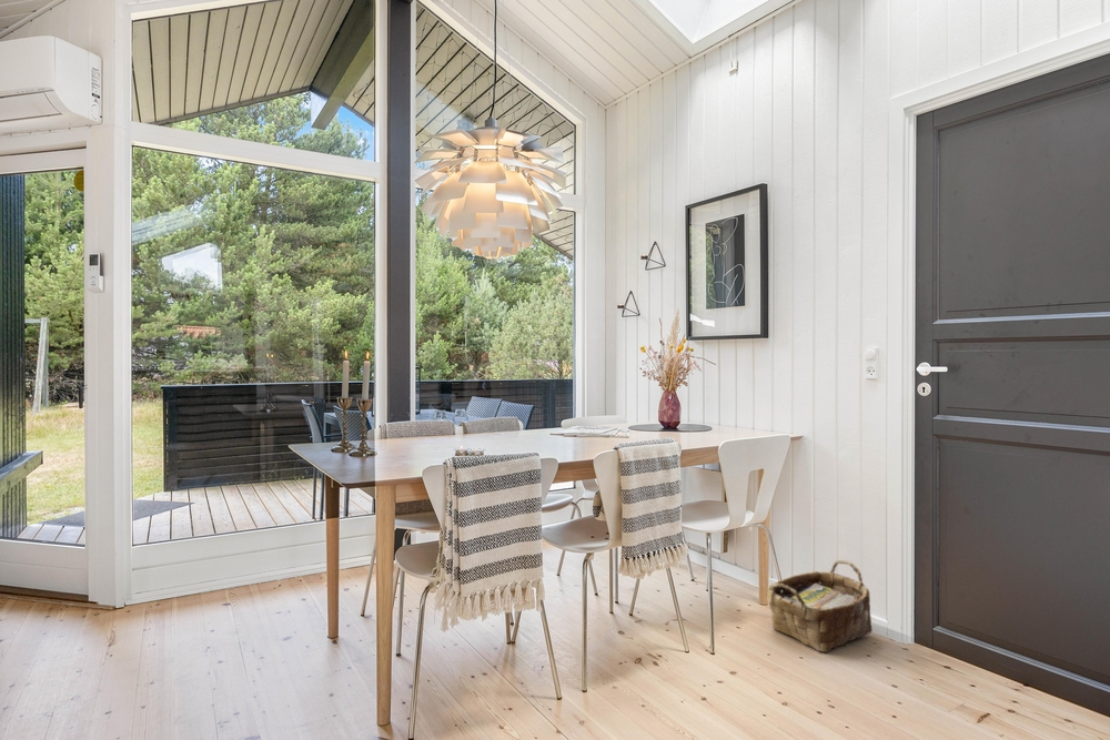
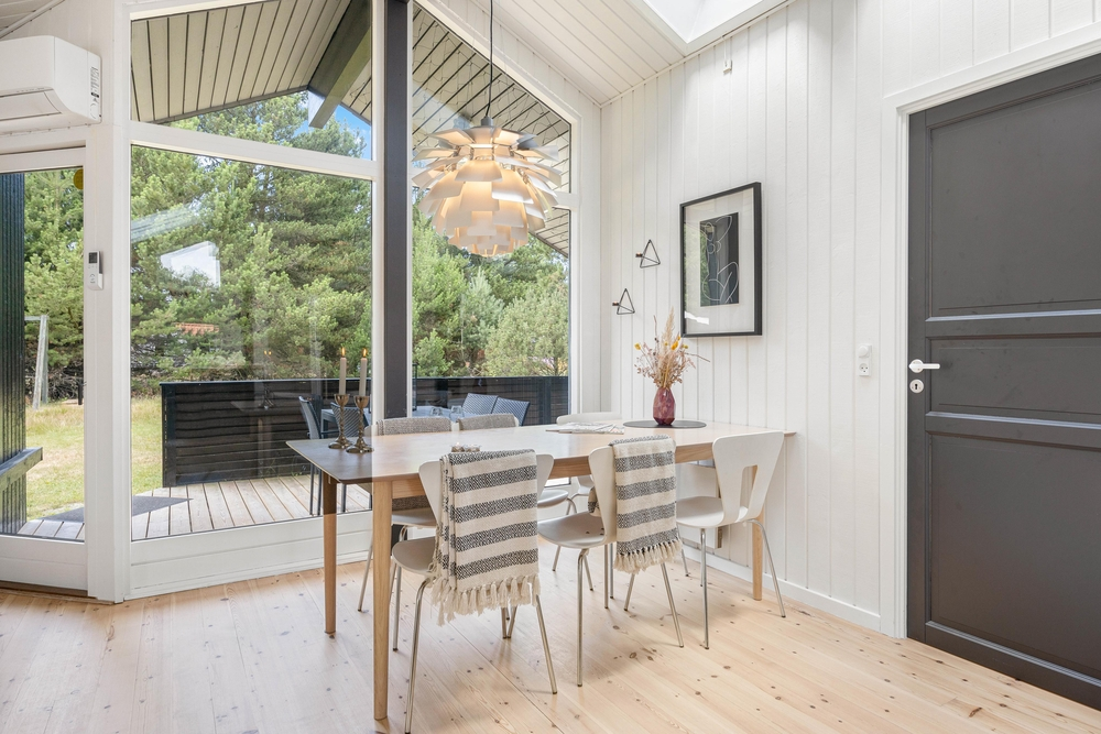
- woven basket [766,559,874,653]
